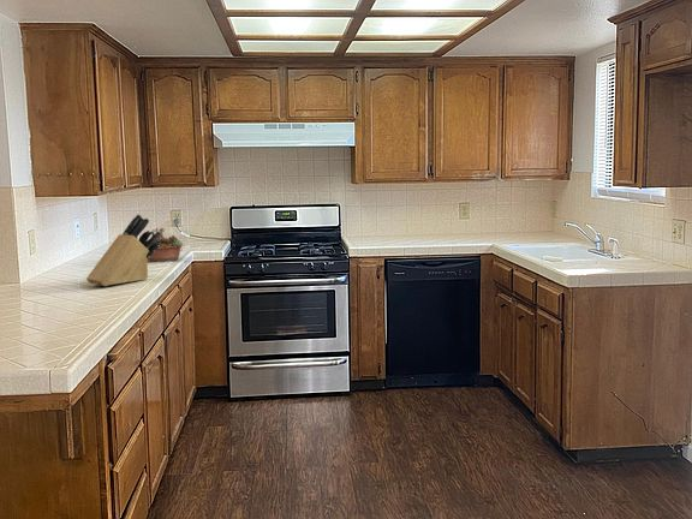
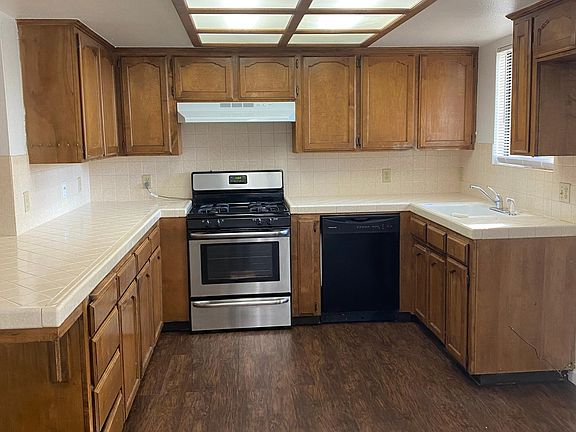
- succulent planter [143,227,184,263]
- knife block [85,213,161,287]
